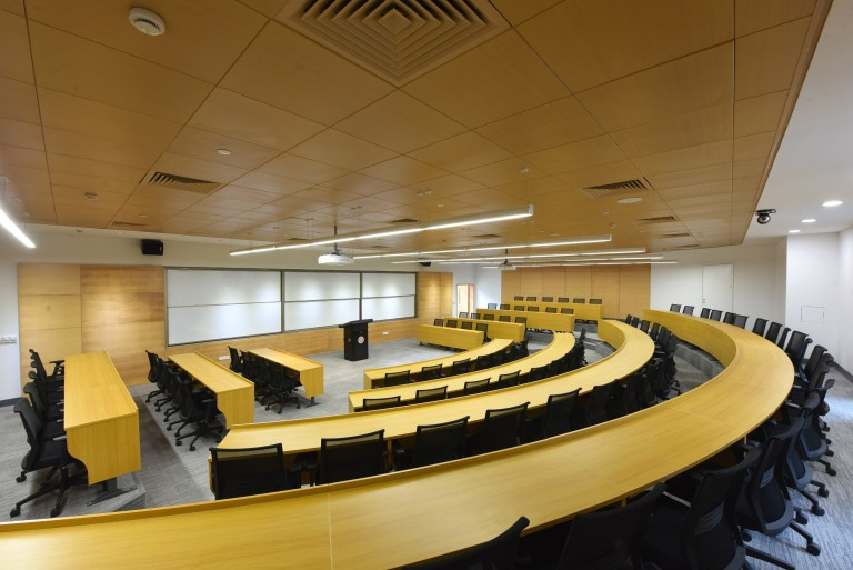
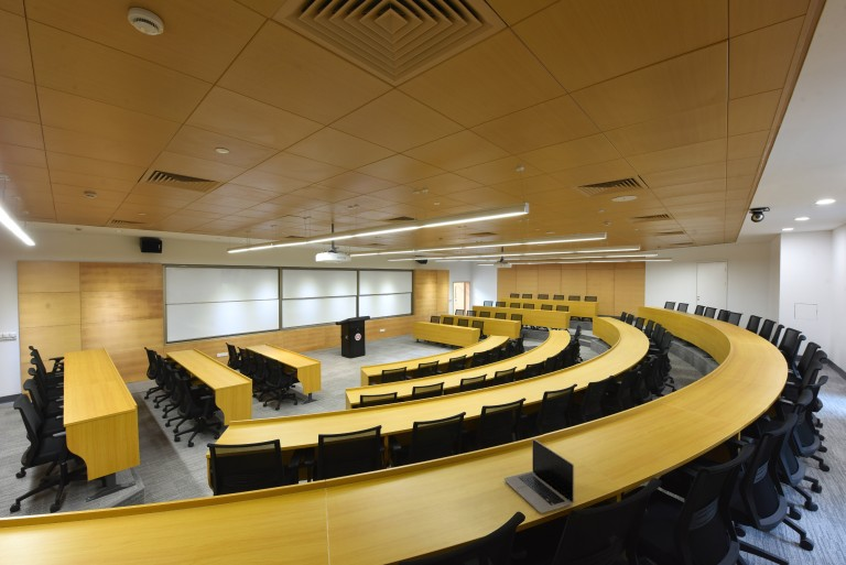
+ laptop [503,437,575,514]
